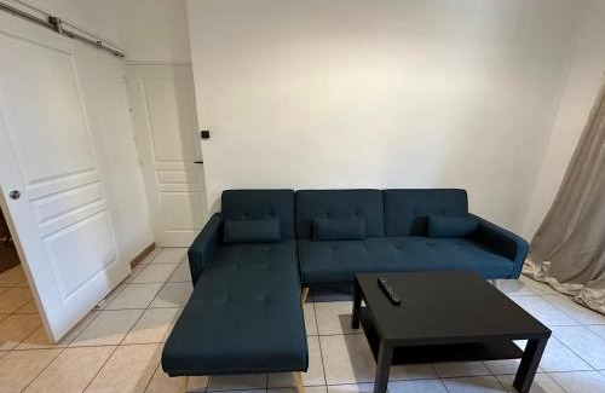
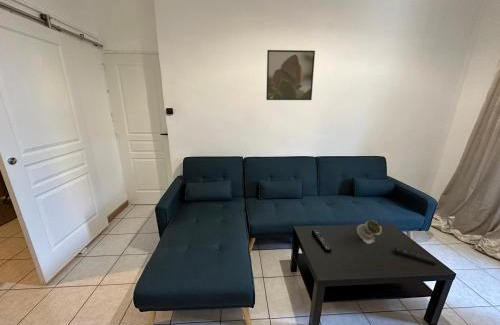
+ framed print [265,49,316,101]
+ remote control [393,247,437,266]
+ succulent plant [356,219,383,245]
